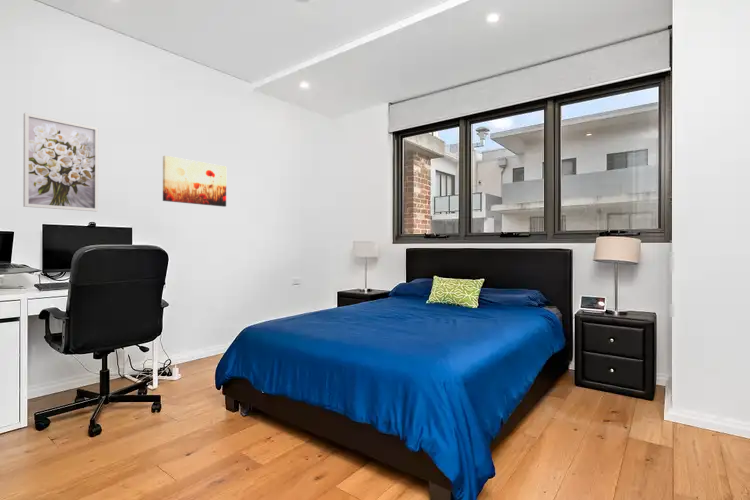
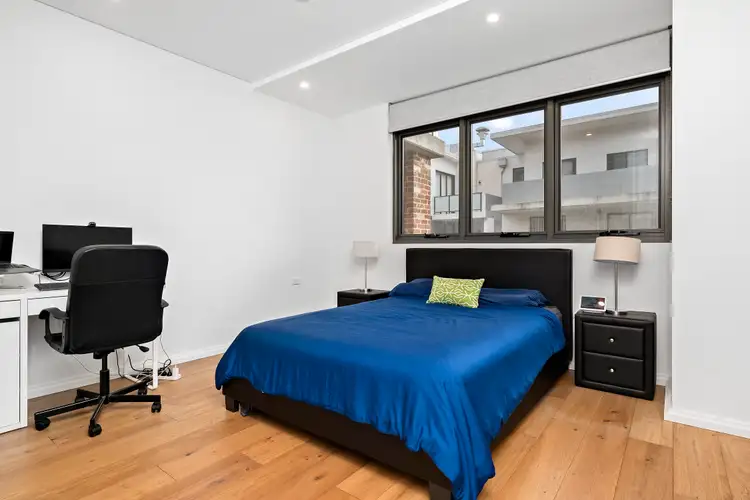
- wall art [162,155,227,208]
- wall art [22,112,99,212]
